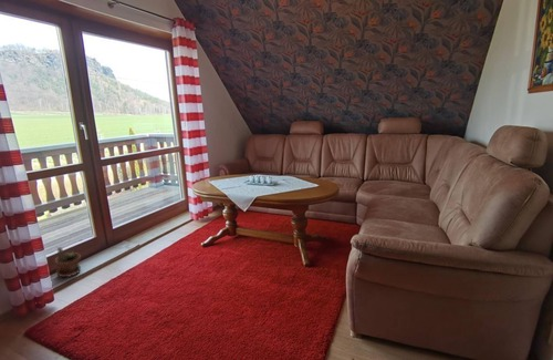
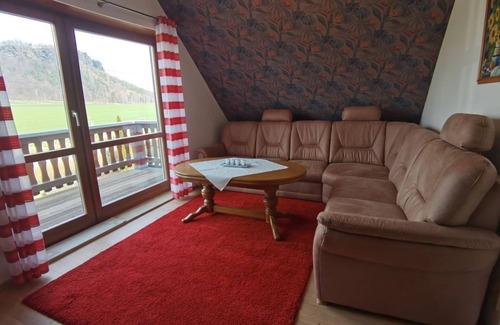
- potted plant [54,246,82,278]
